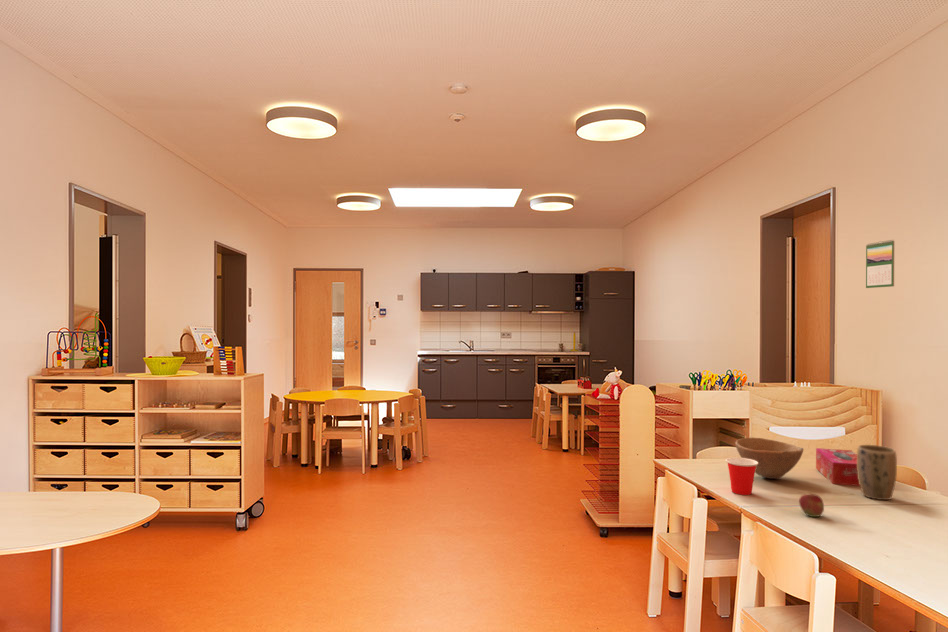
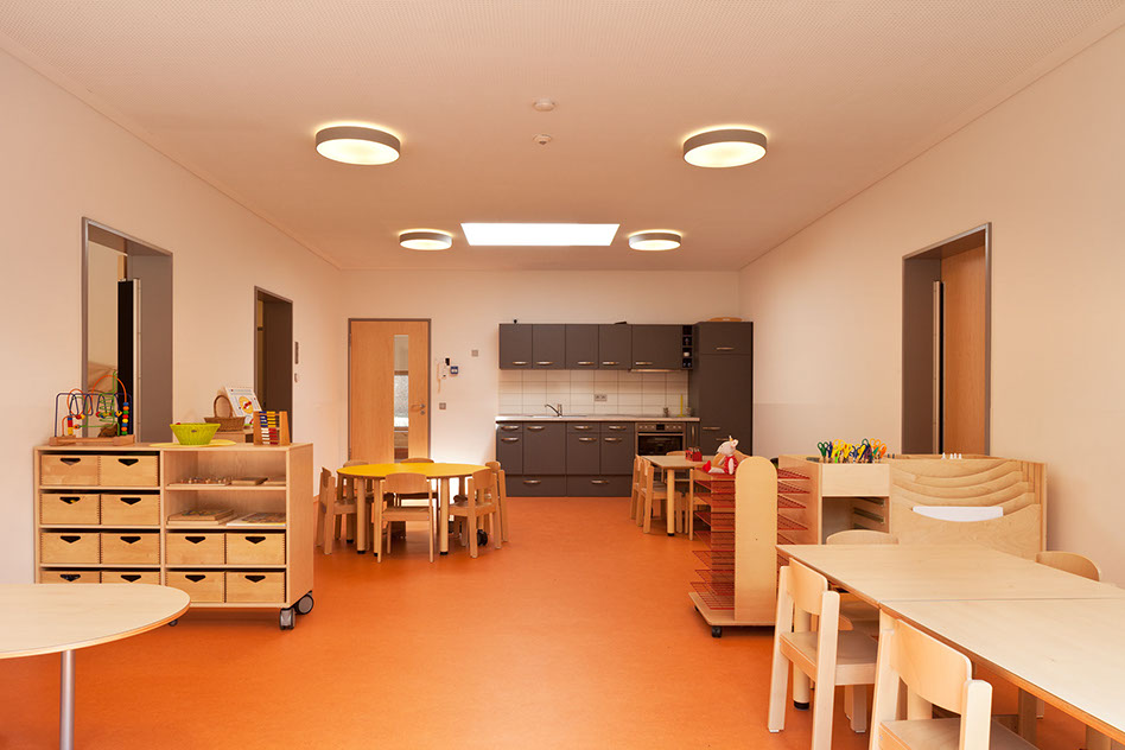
- cup [725,457,758,496]
- bowl [734,437,805,480]
- plant pot [856,444,898,501]
- fruit [798,493,825,518]
- calendar [865,239,895,289]
- tissue box [815,447,860,487]
